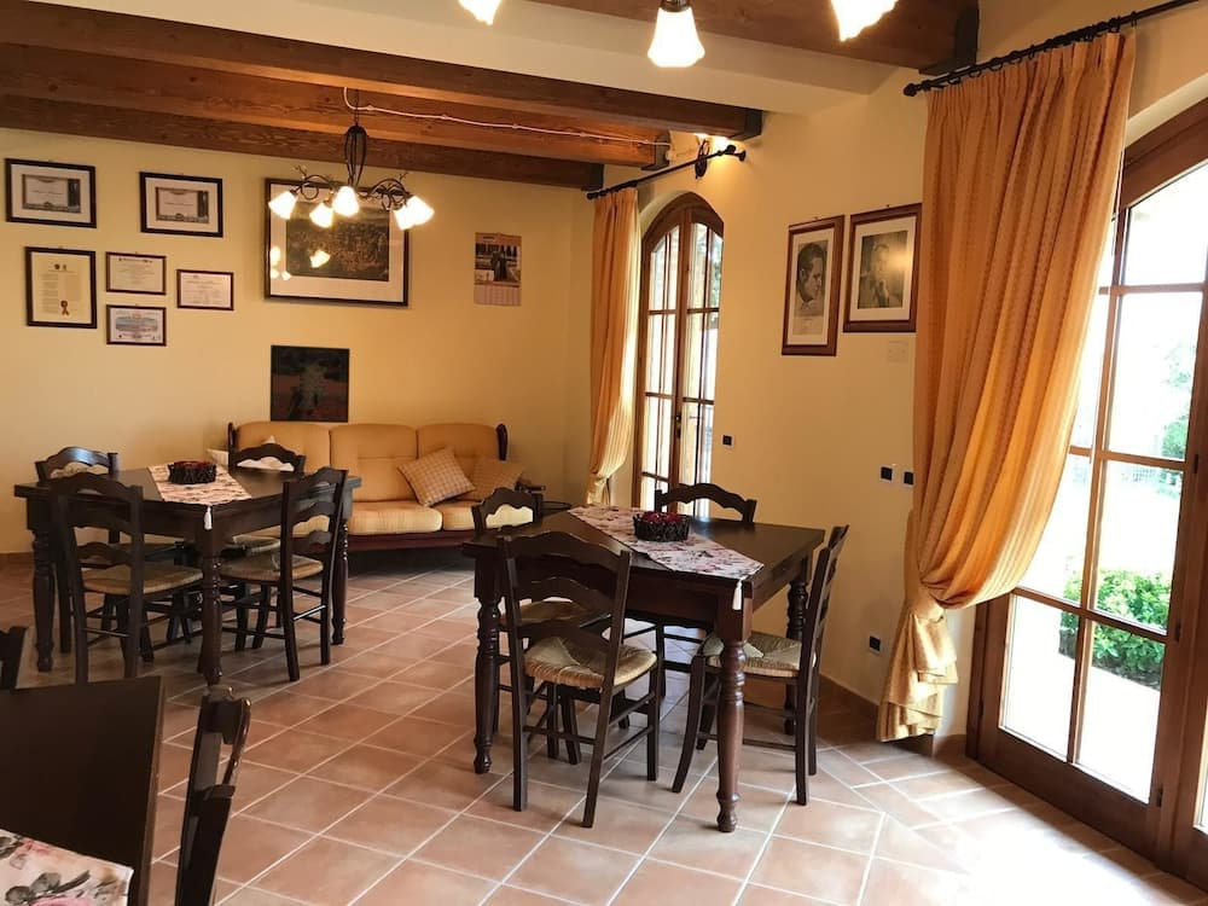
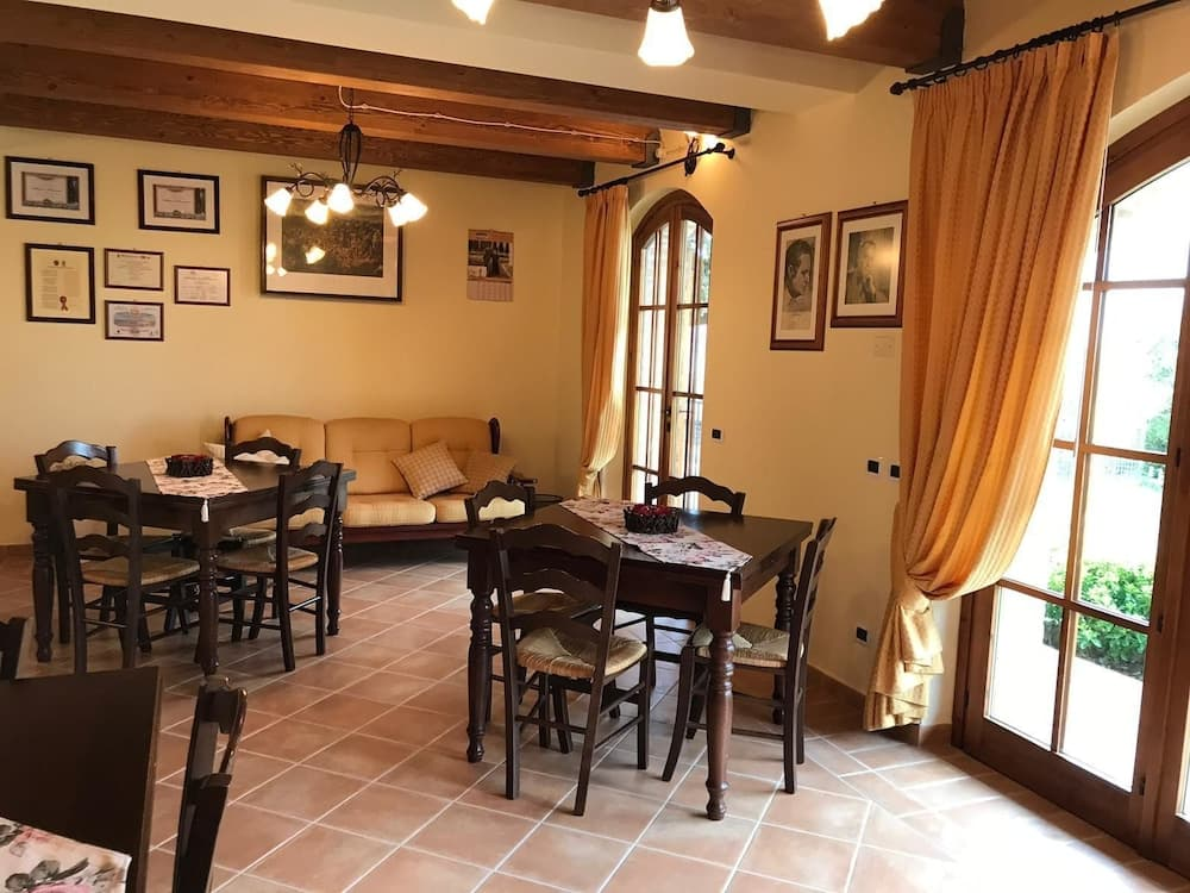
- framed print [268,343,352,424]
